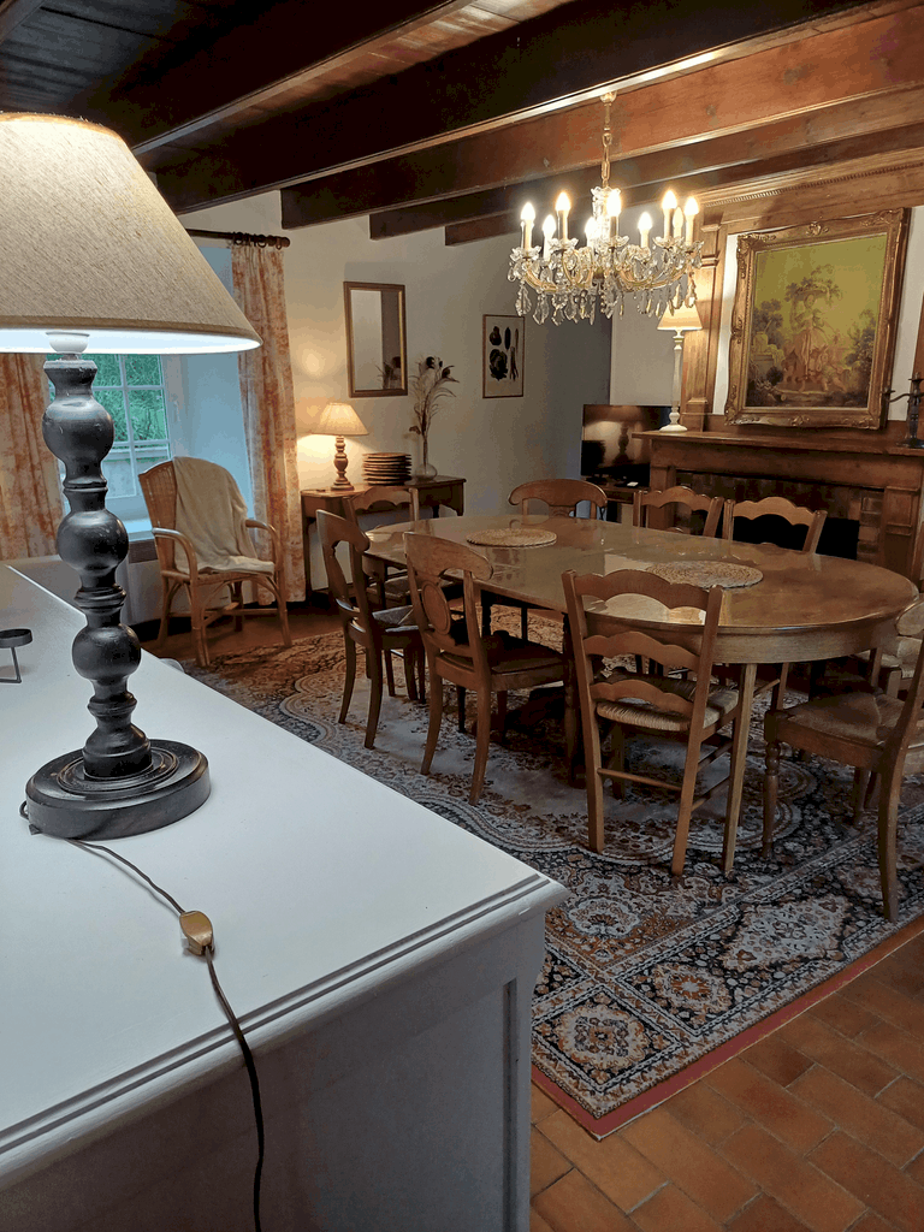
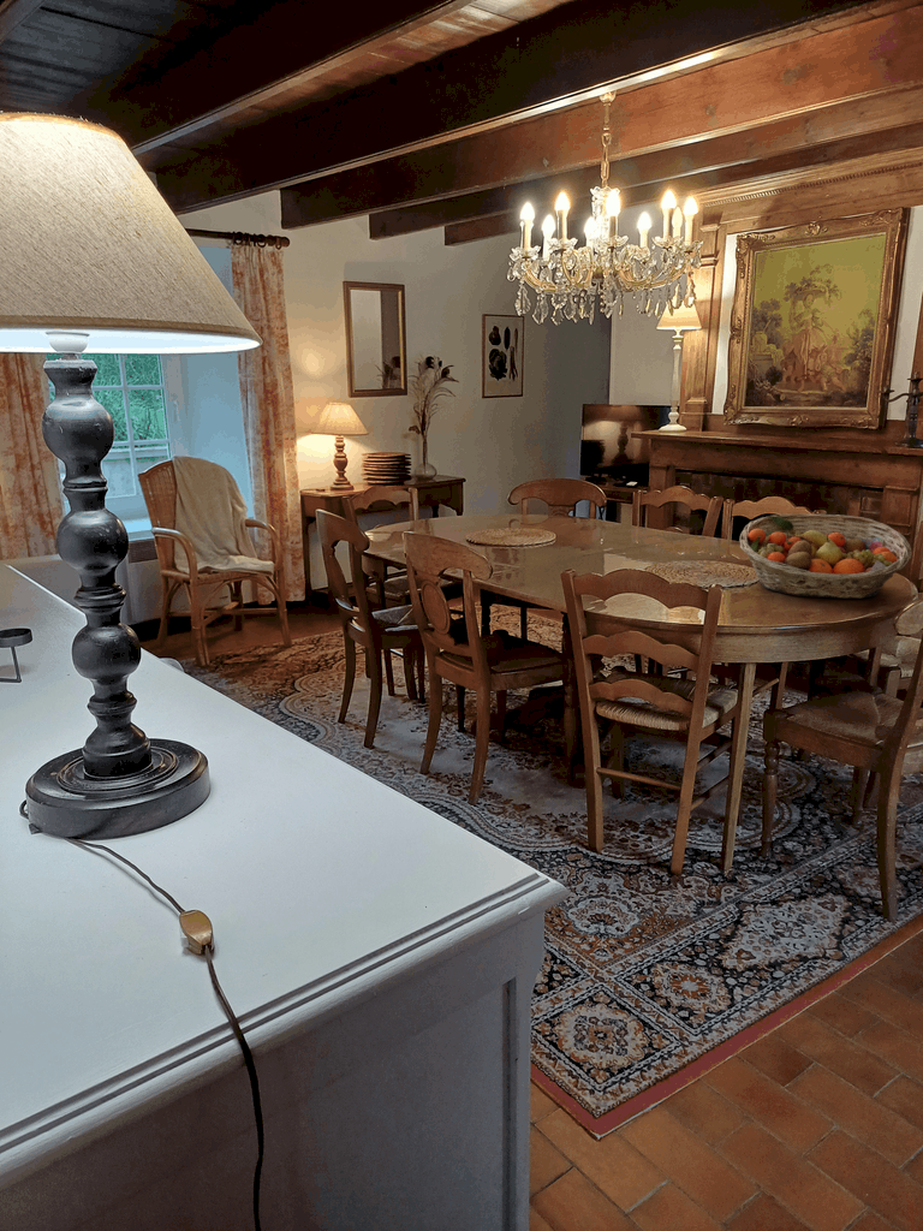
+ fruit basket [738,513,913,600]
